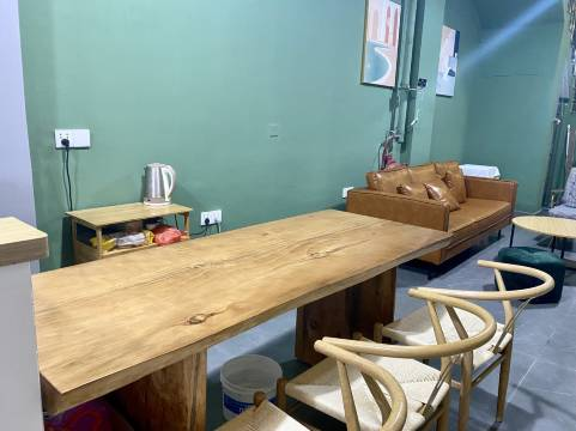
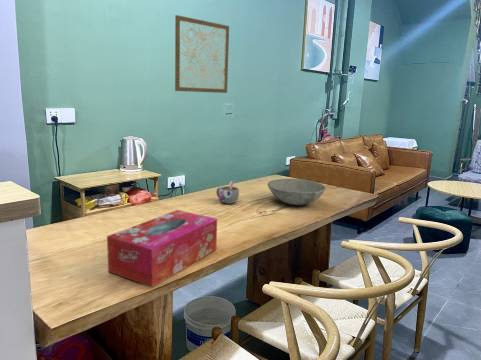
+ mug [215,180,240,205]
+ wall art [174,14,230,94]
+ tissue box [106,209,218,288]
+ bowl [266,178,327,206]
